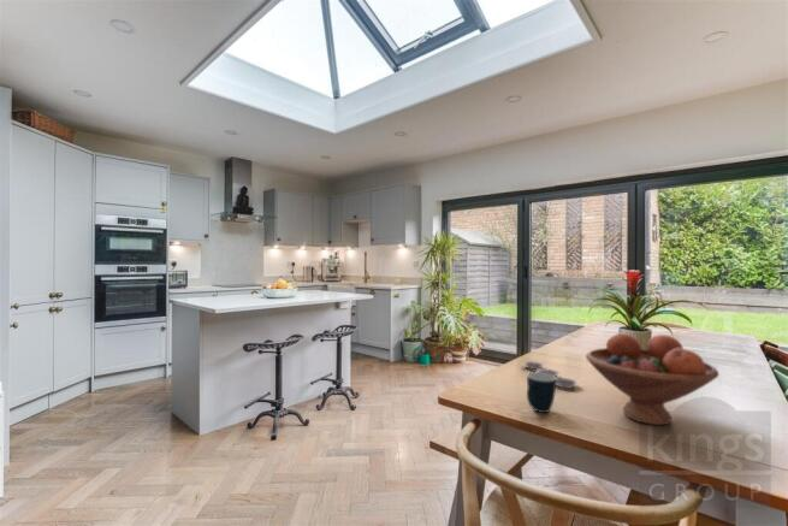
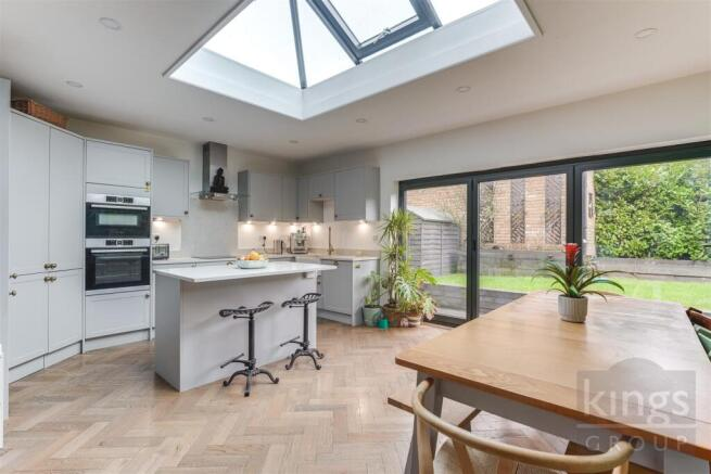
- fruit bowl [585,332,721,426]
- mug [526,371,557,414]
- plate [521,360,580,390]
